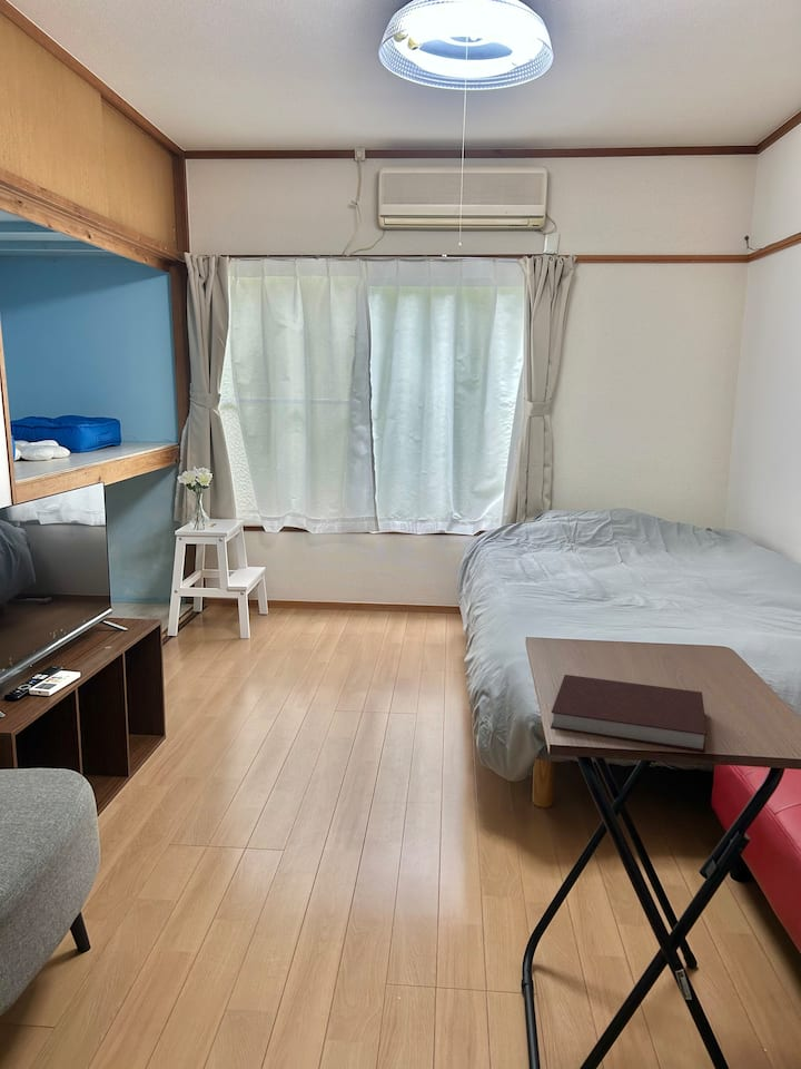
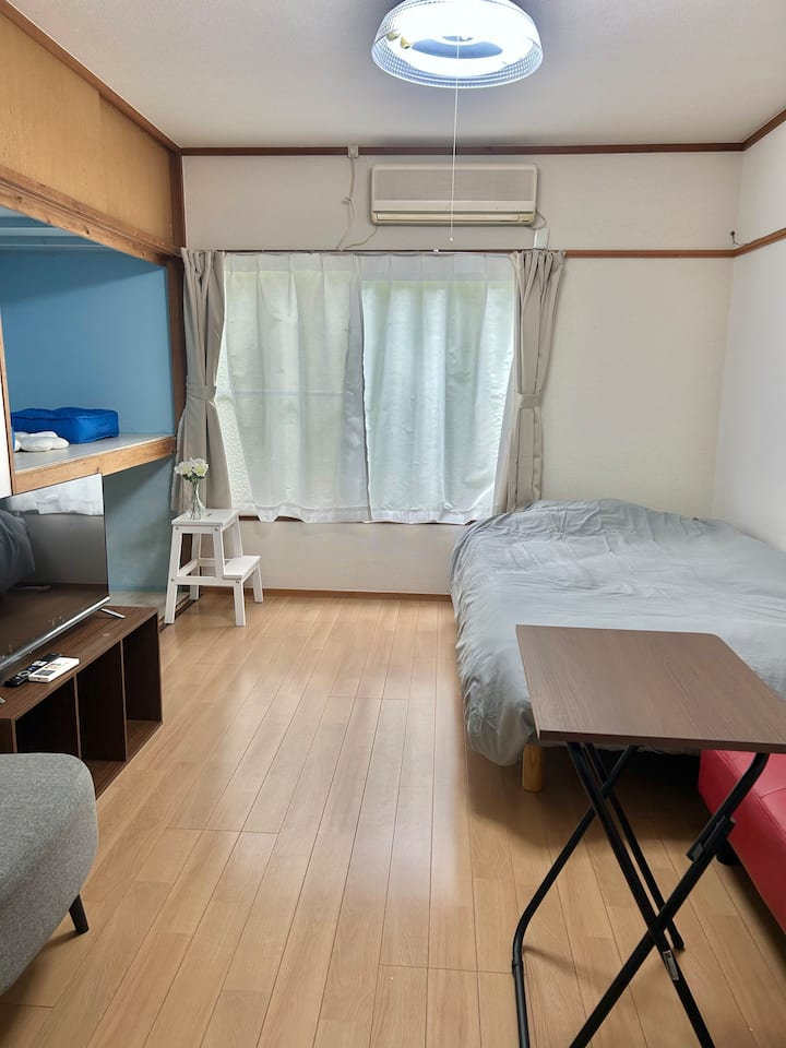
- notebook [550,674,708,753]
